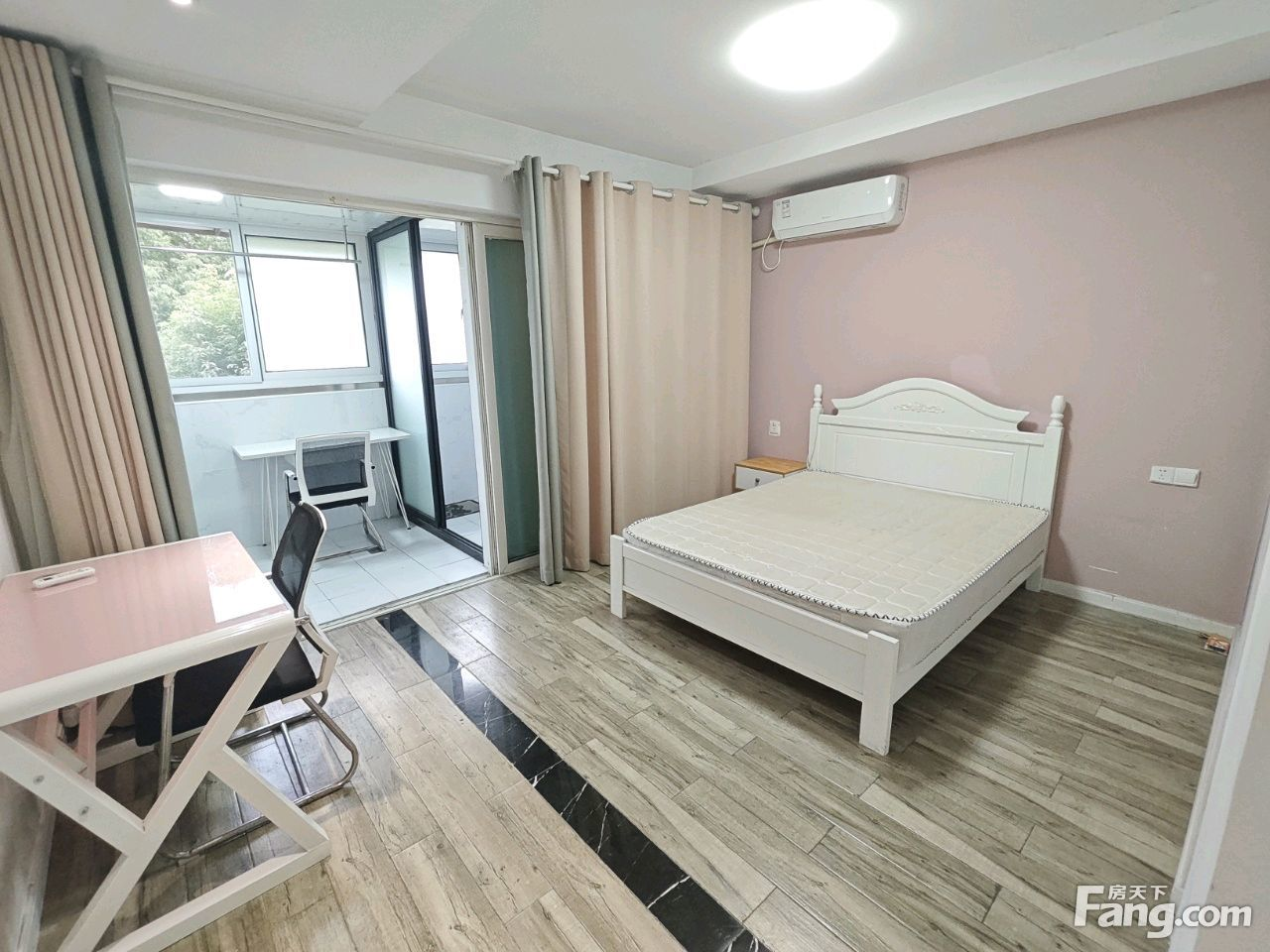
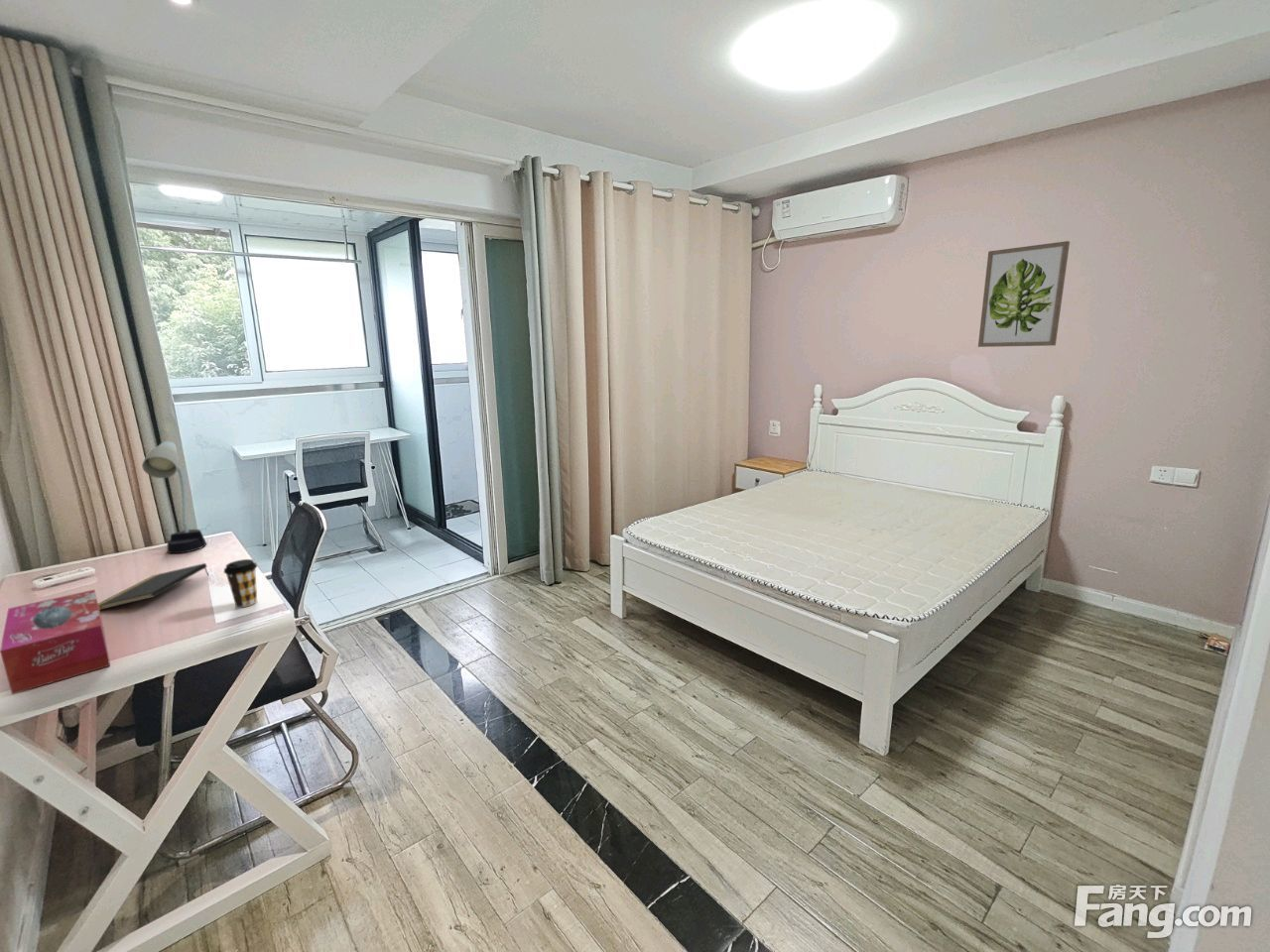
+ coffee cup [223,558,258,608]
+ tissue box [0,589,111,695]
+ notepad [98,562,210,611]
+ desk lamp [141,440,207,554]
+ wall art [977,240,1071,348]
